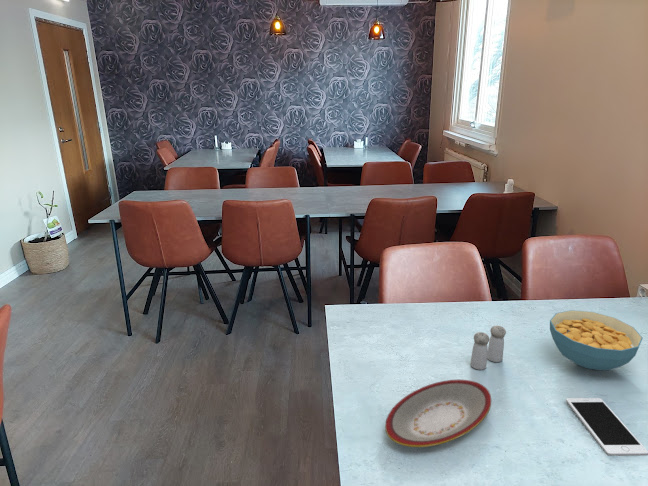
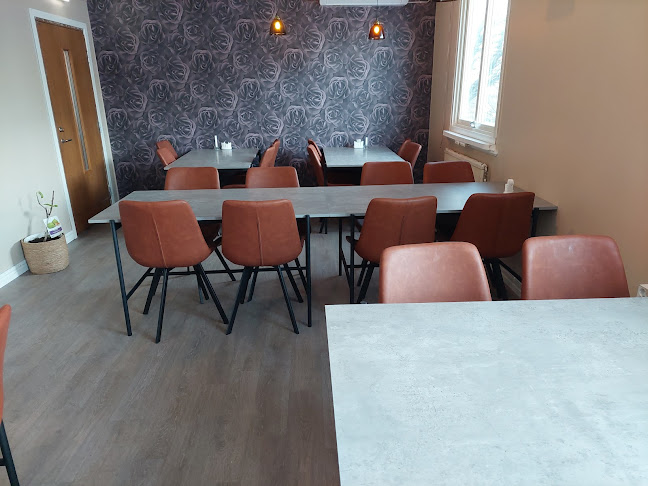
- salt and pepper shaker [470,325,507,371]
- cell phone [565,397,648,457]
- cereal bowl [549,309,644,371]
- plate [384,379,492,448]
